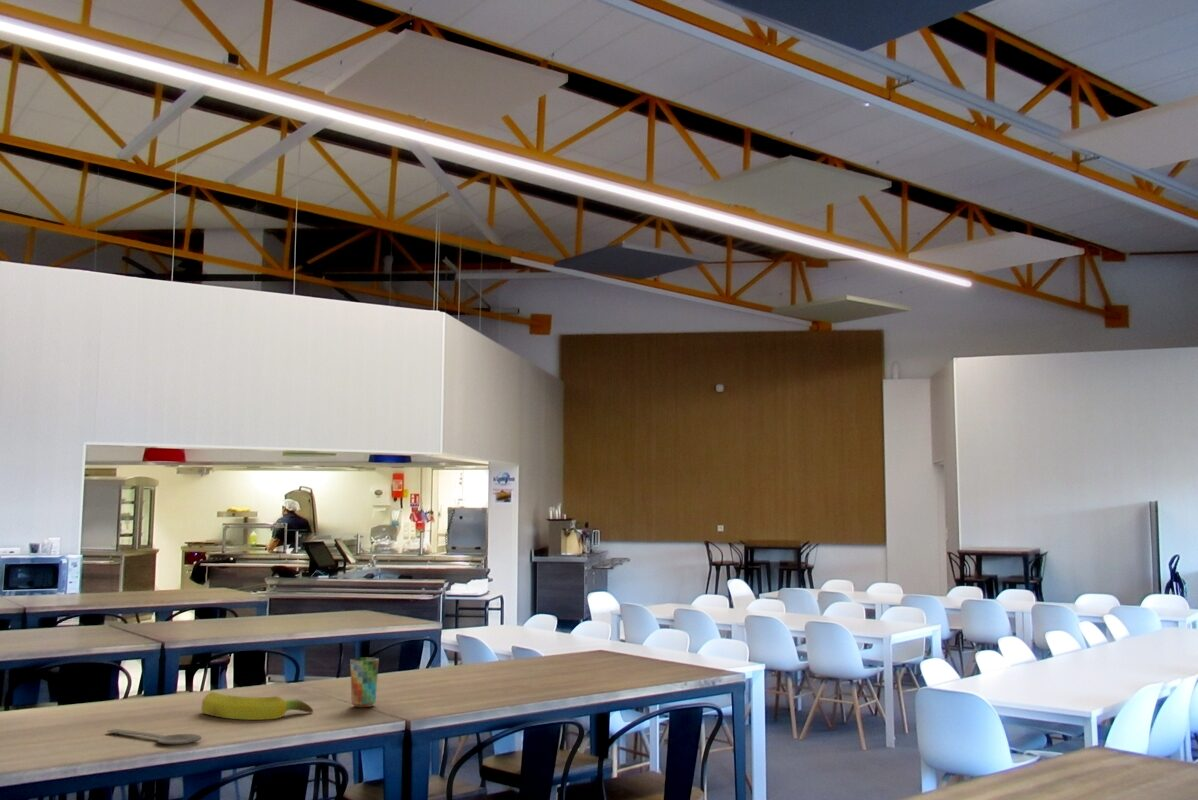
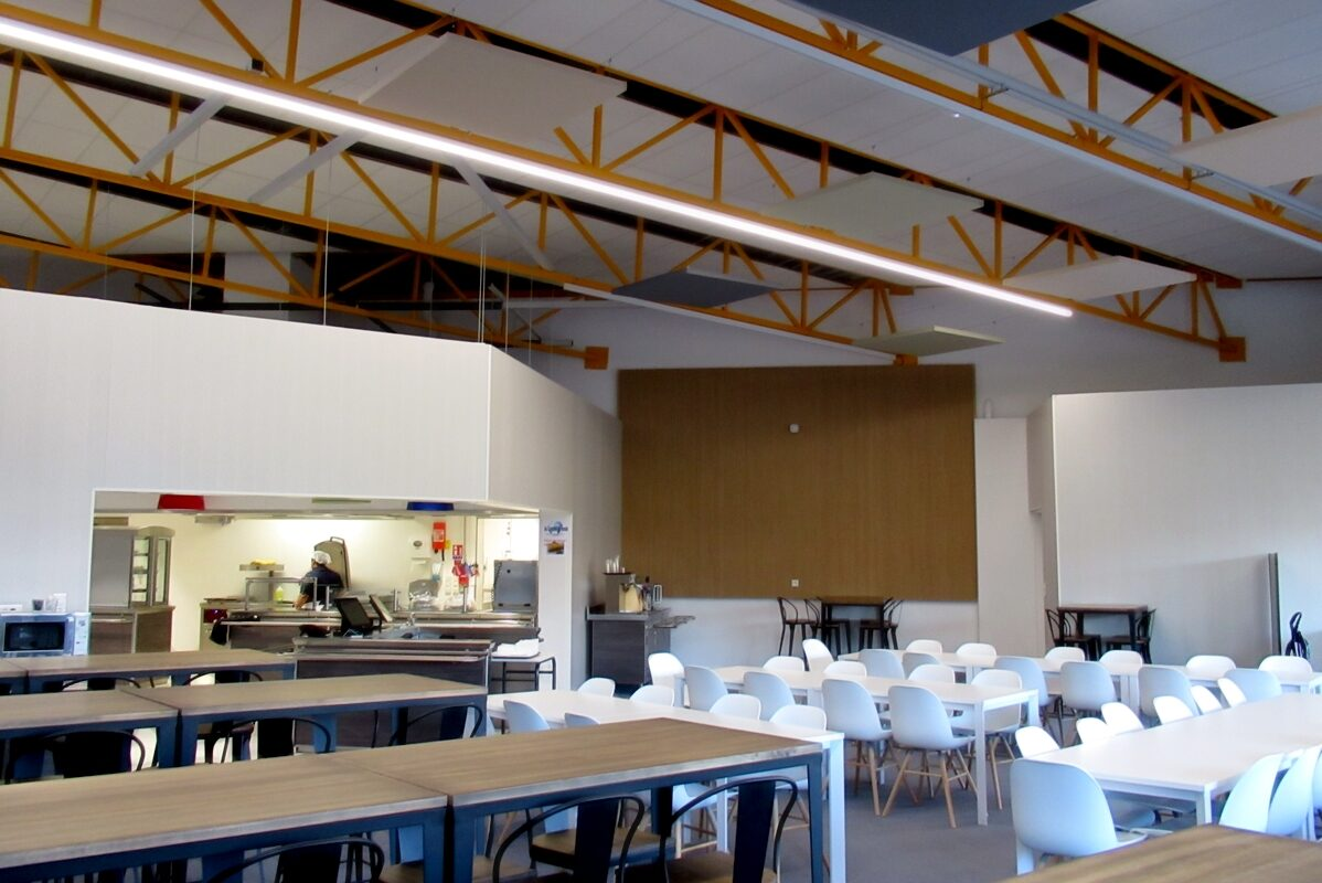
- wooden spoon [106,728,203,746]
- fruit [201,691,314,721]
- cup [349,656,380,708]
